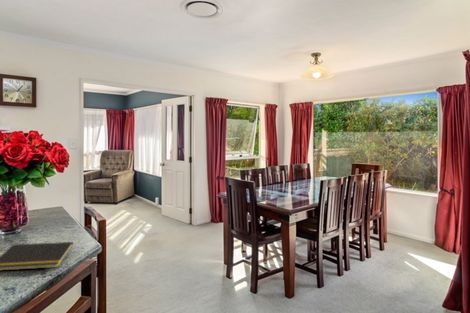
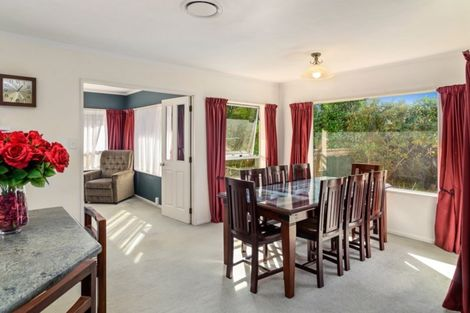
- notepad [0,241,74,272]
